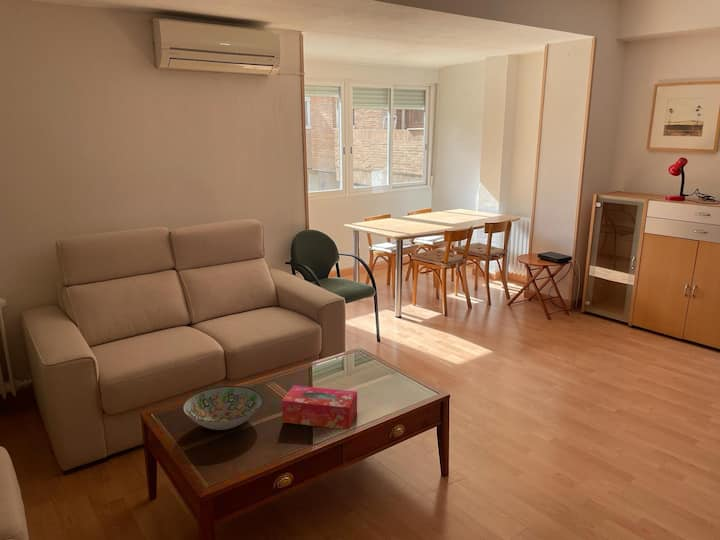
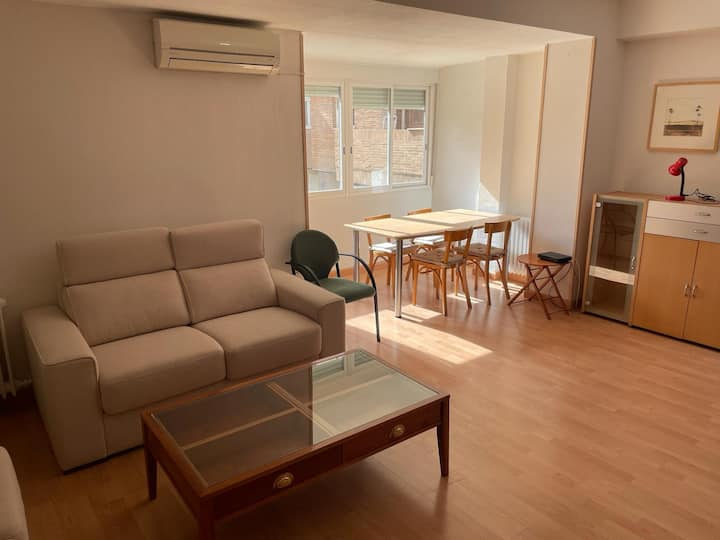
- decorative bowl [182,385,263,431]
- tissue box [281,384,358,430]
